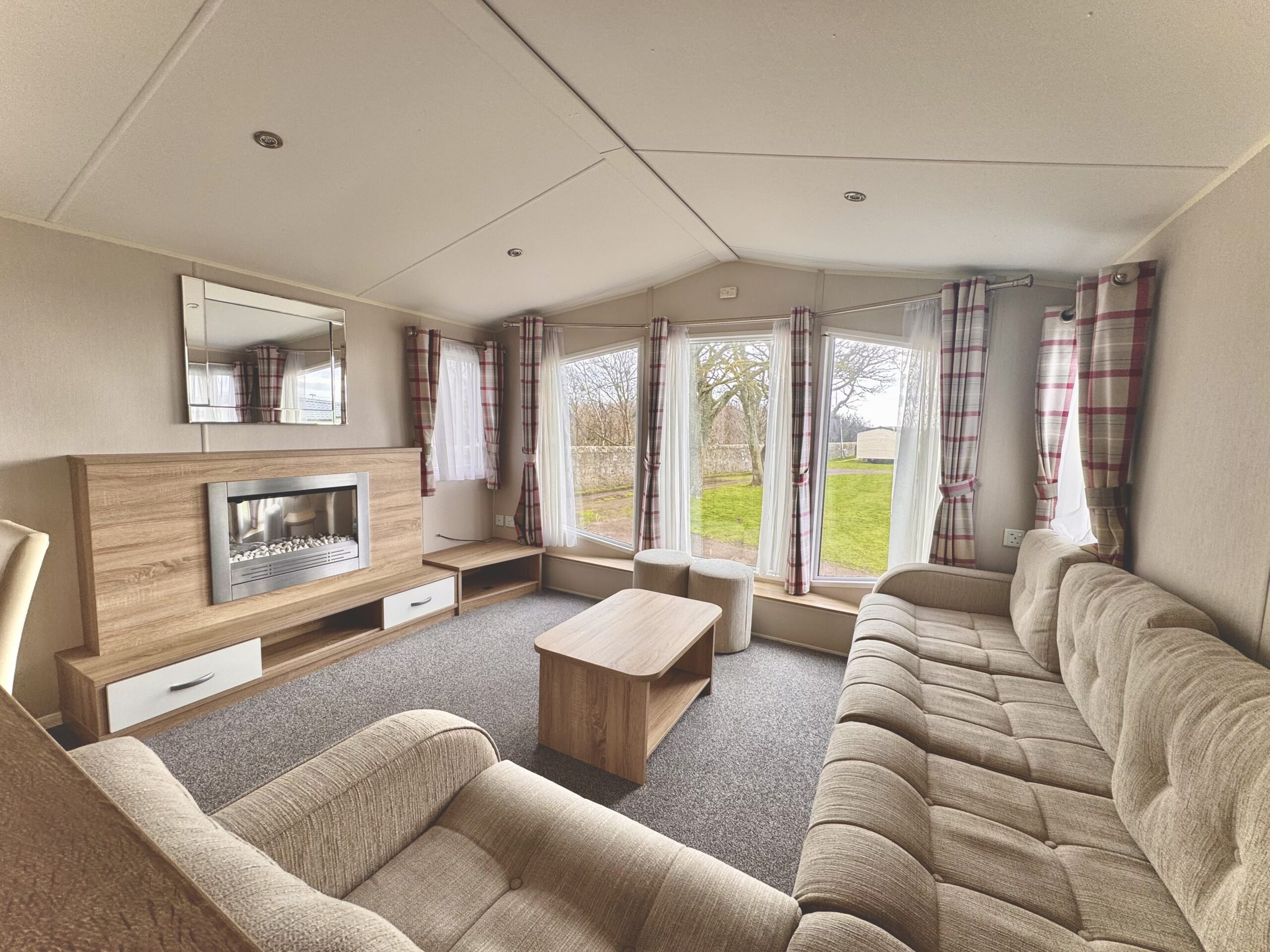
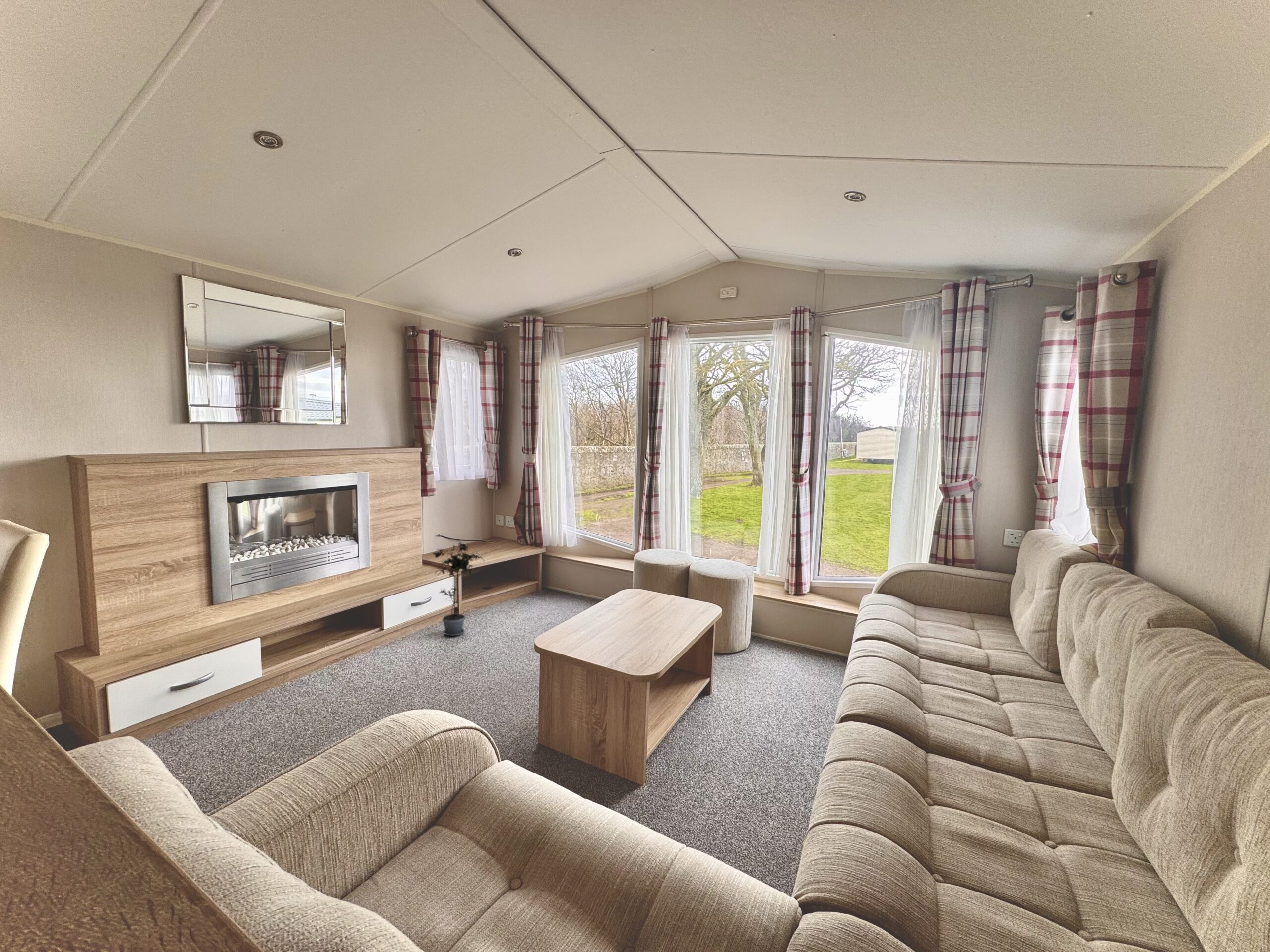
+ potted plant [432,539,485,637]
